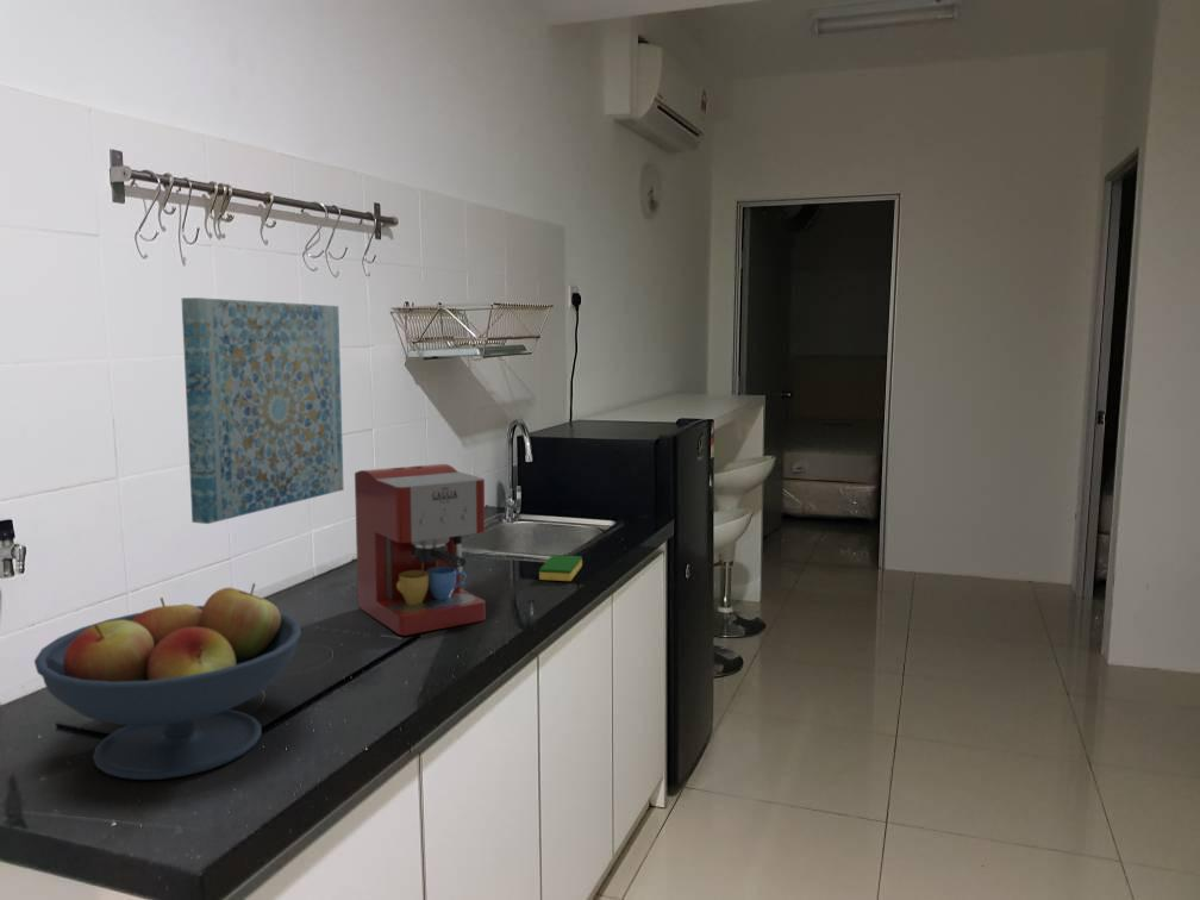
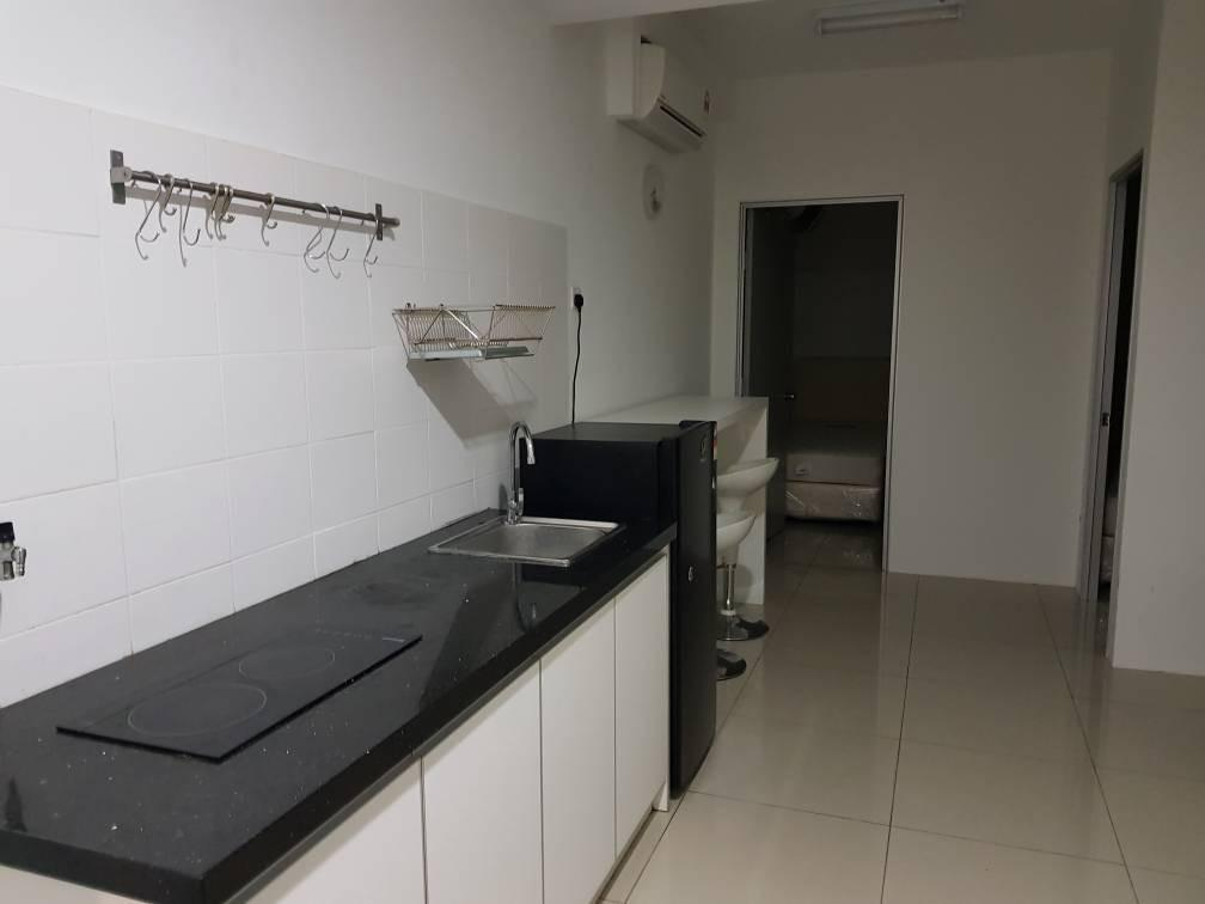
- fruit bowl [33,582,302,781]
- coffee maker [354,463,487,637]
- dish sponge [538,554,583,582]
- wall art [181,296,345,525]
